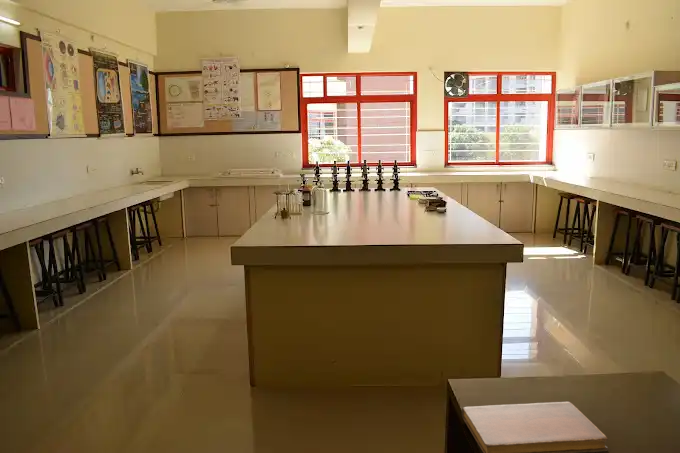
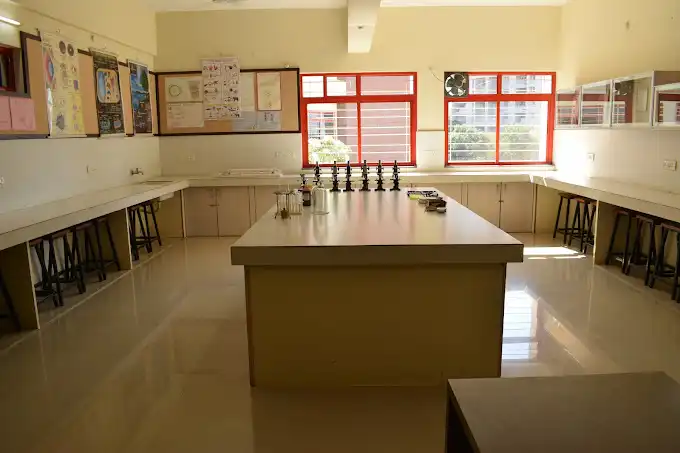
- notebook [461,401,609,453]
